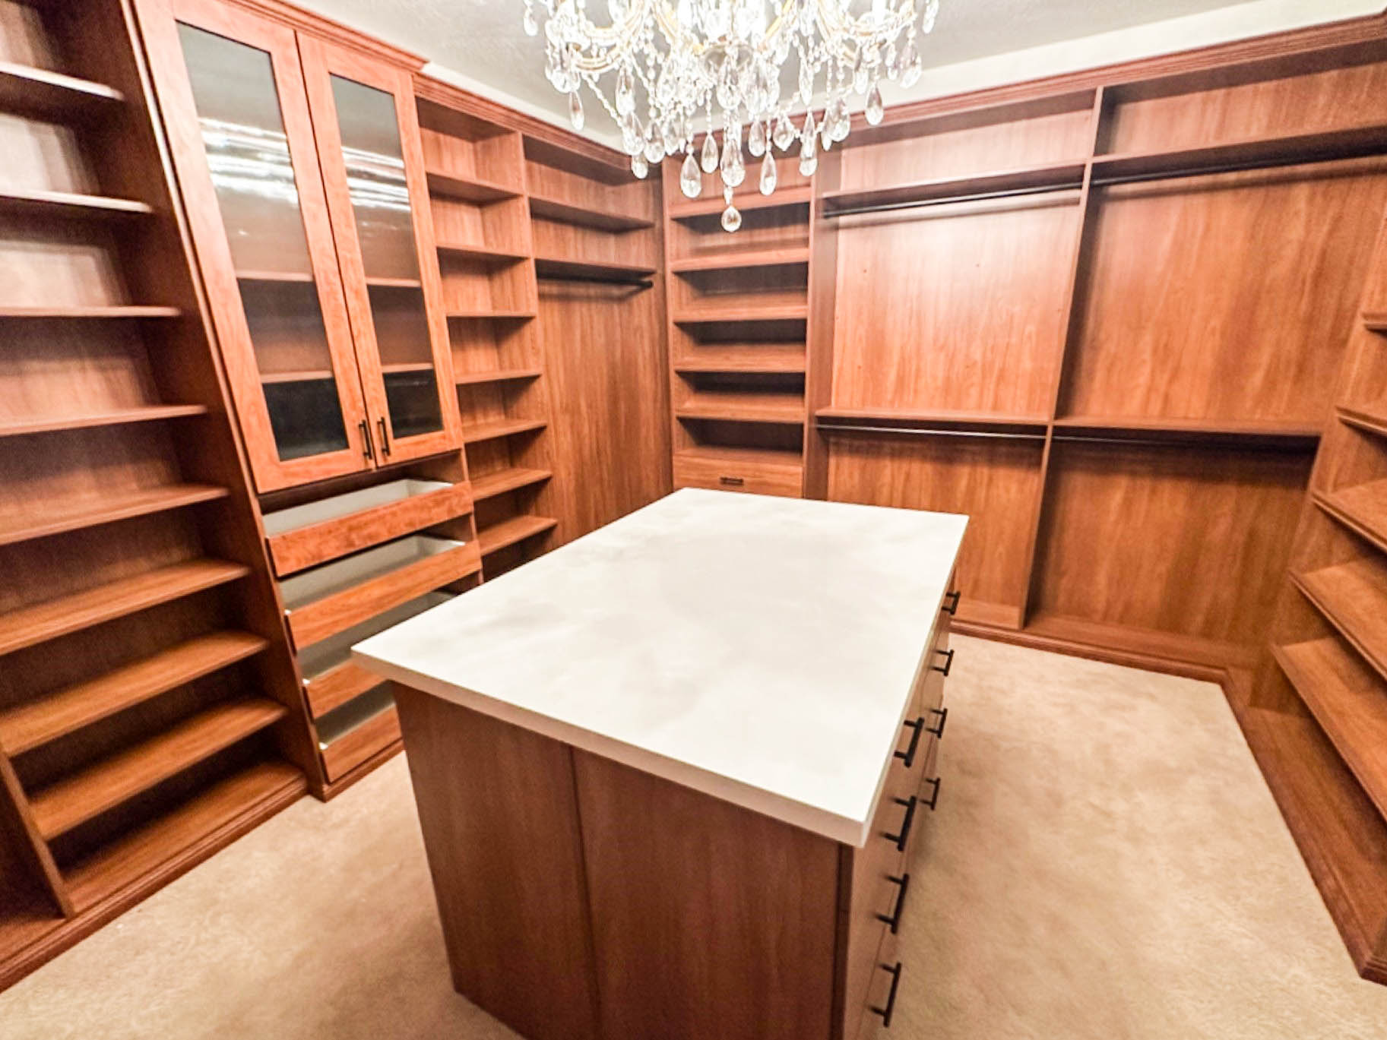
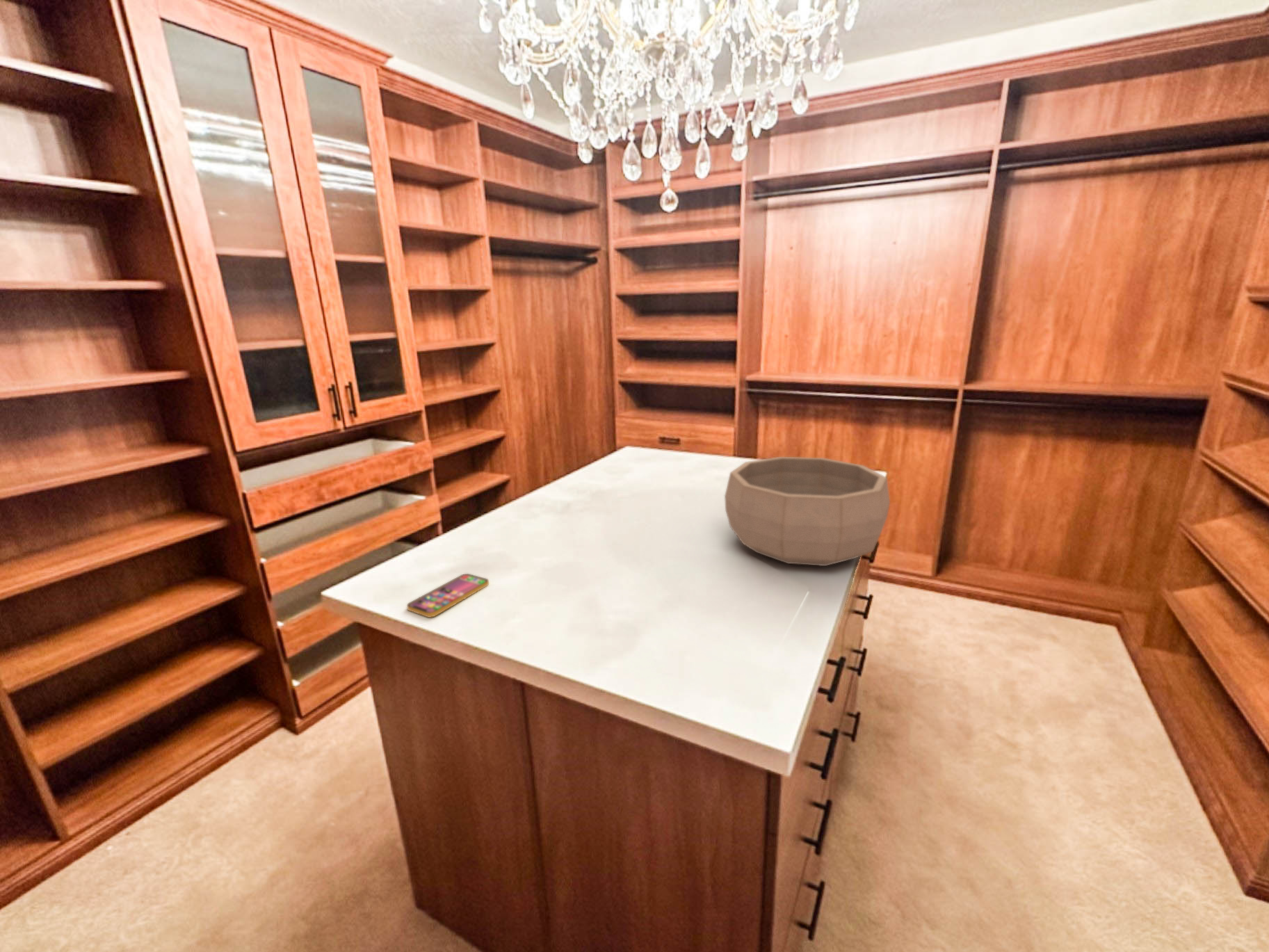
+ smartphone [406,573,490,618]
+ decorative bowl [724,456,891,567]
